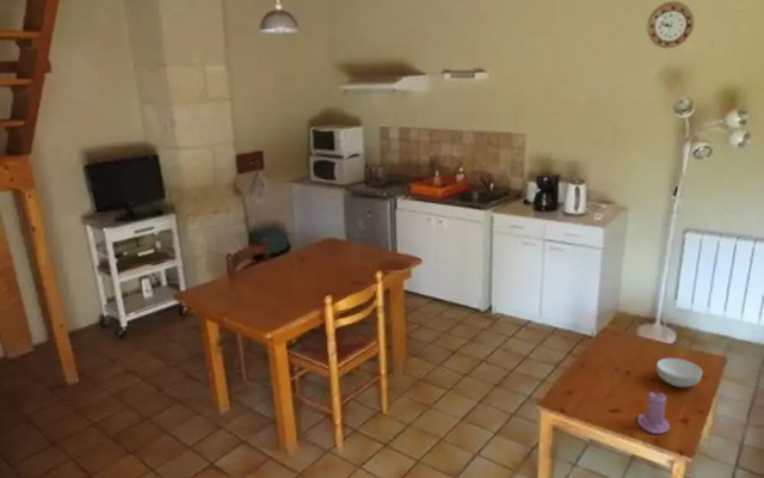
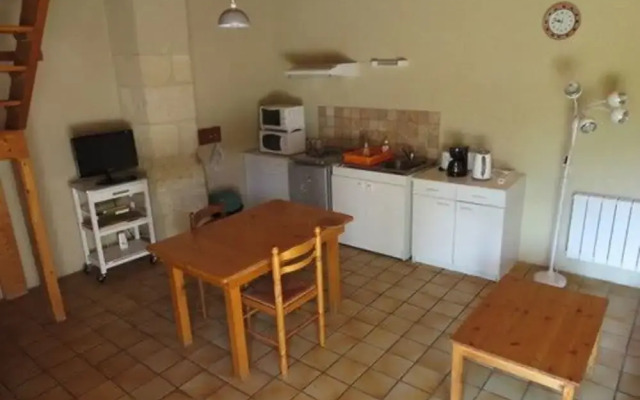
- cereal bowl [655,357,703,388]
- candle [636,391,671,435]
